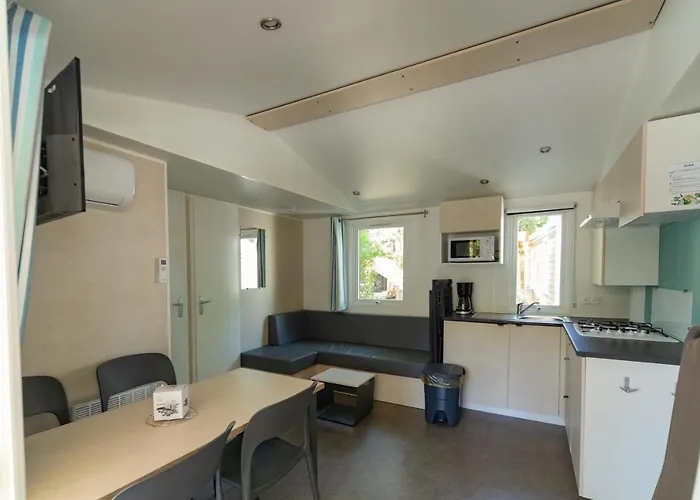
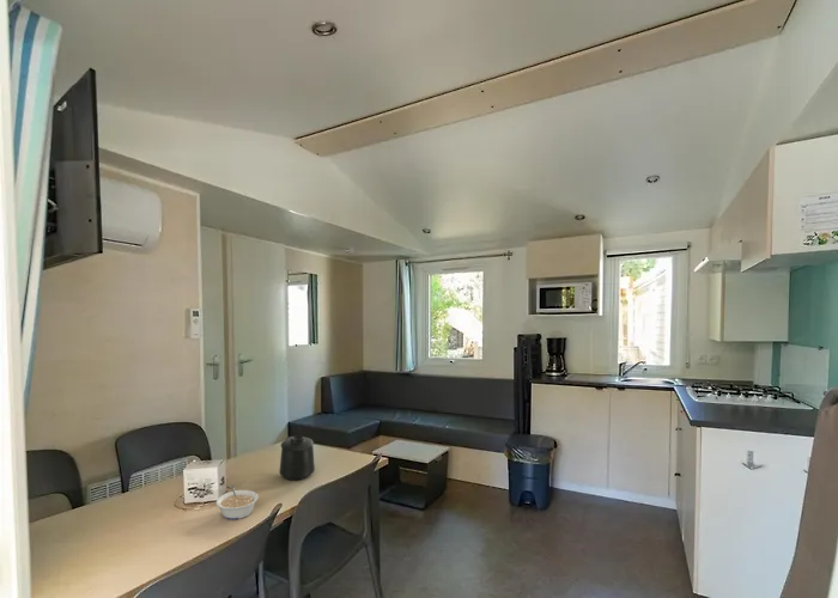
+ legume [215,483,260,520]
+ mug [278,434,316,481]
